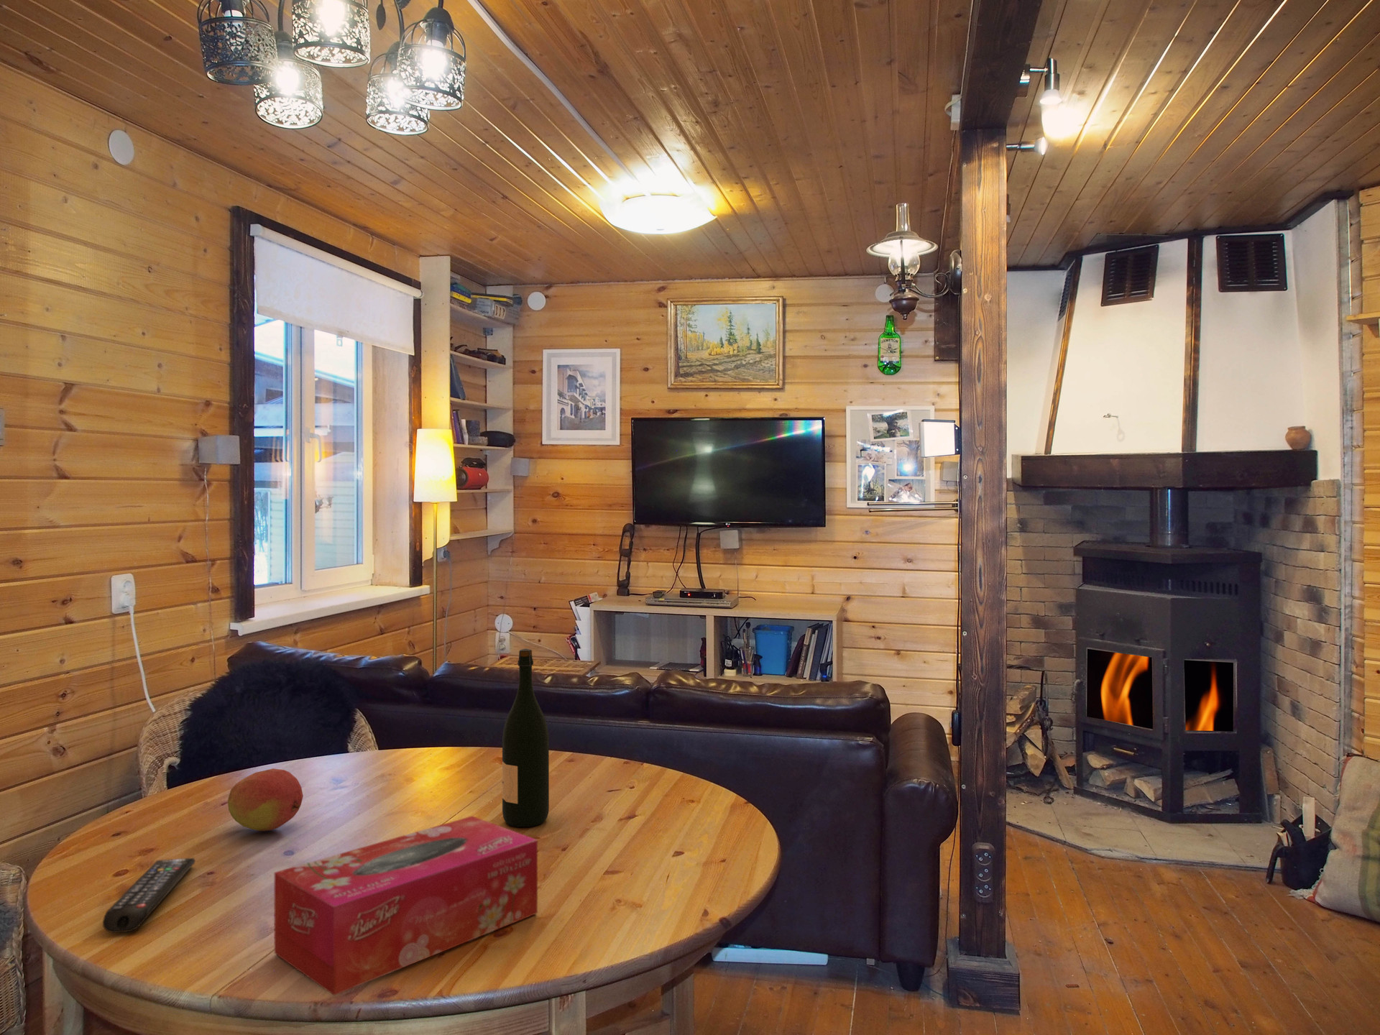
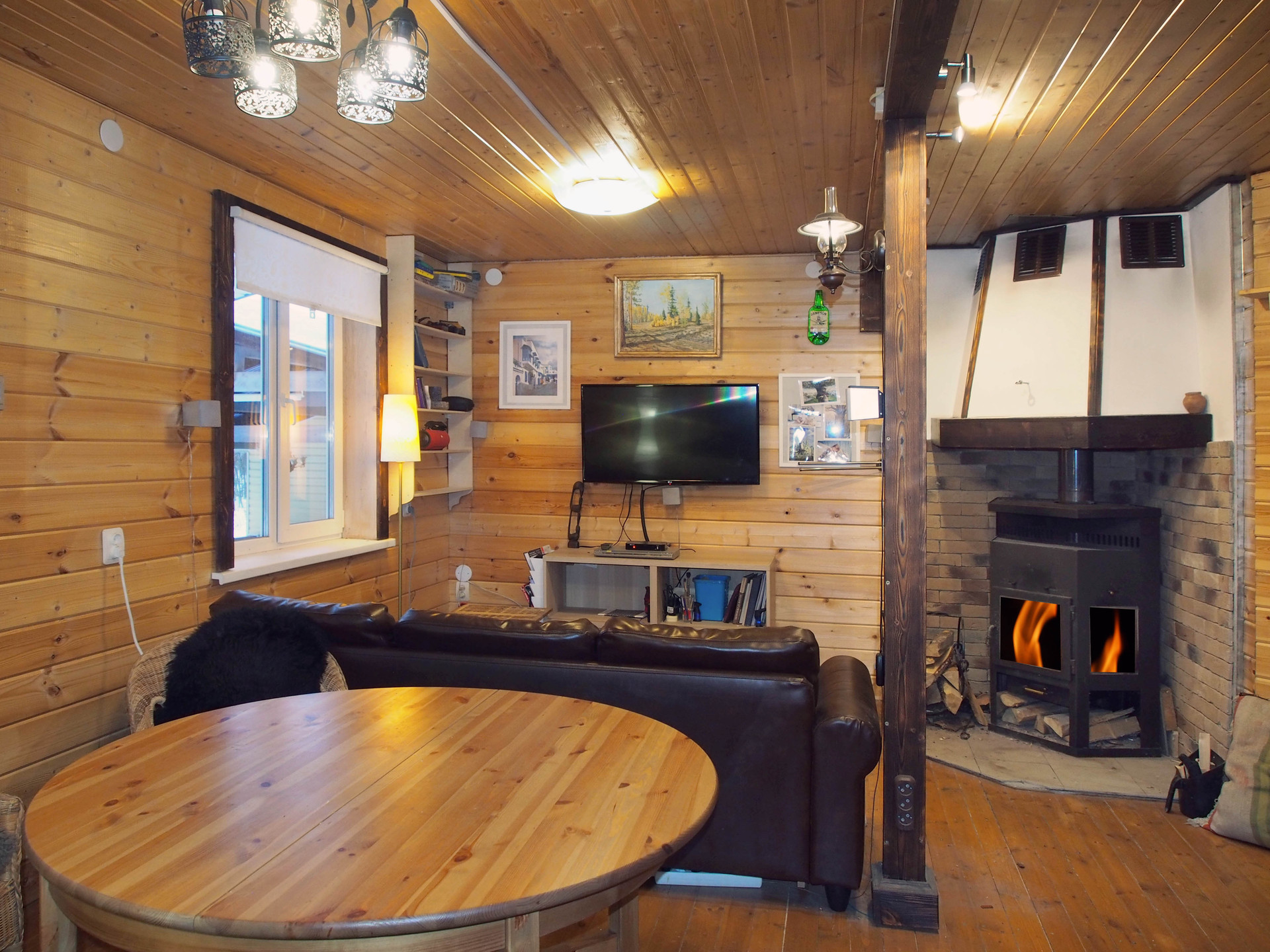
- remote control [102,858,197,934]
- tissue box [274,815,538,996]
- fruit [227,768,304,832]
- wine bottle [502,648,550,828]
